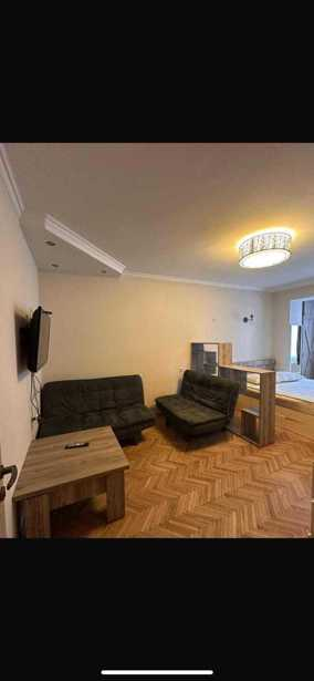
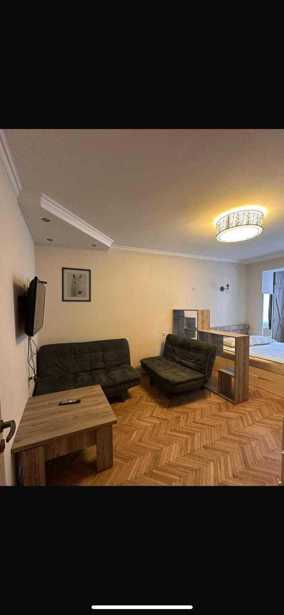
+ wall art [61,266,92,303]
